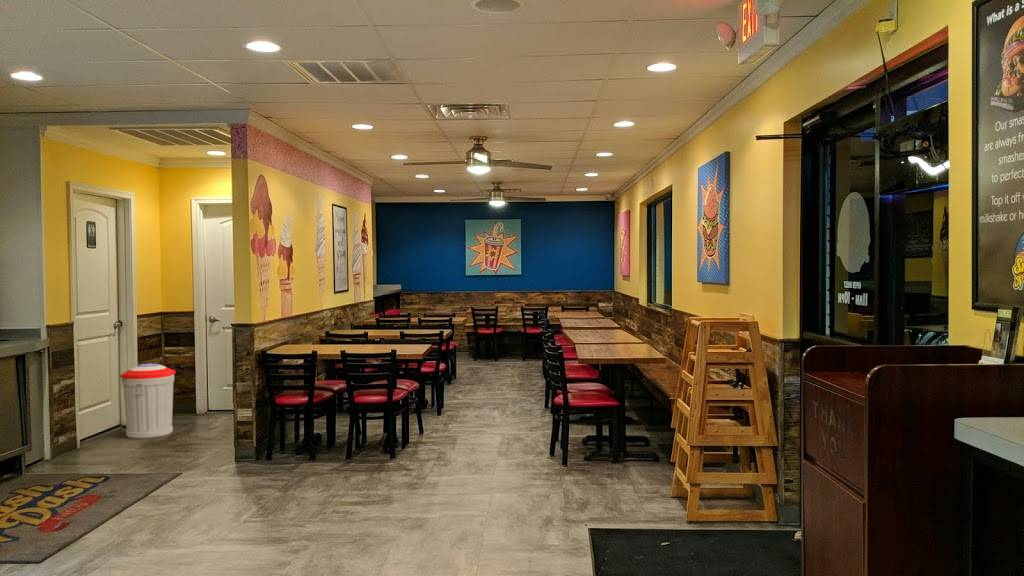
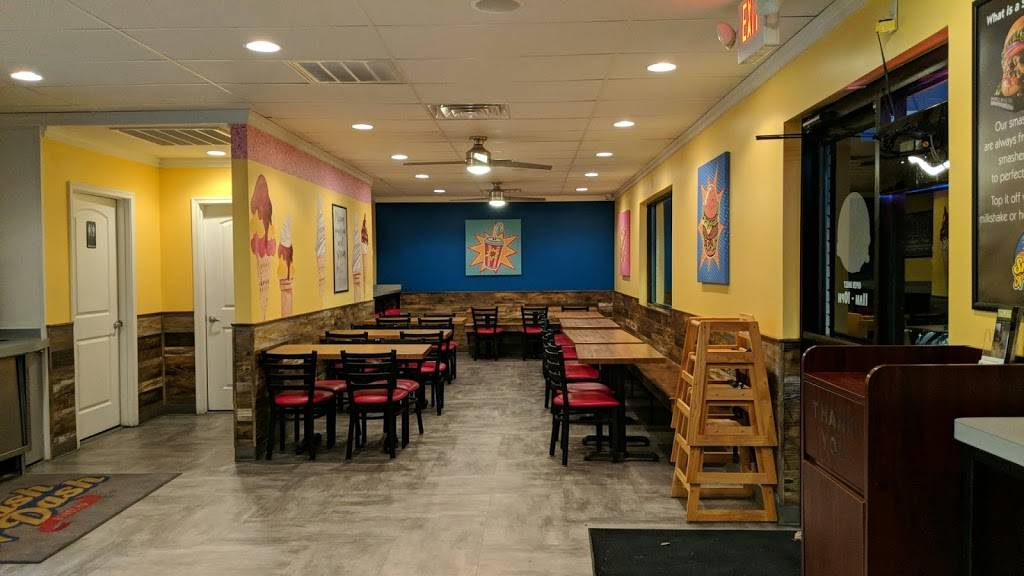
- trash can [119,363,177,440]
